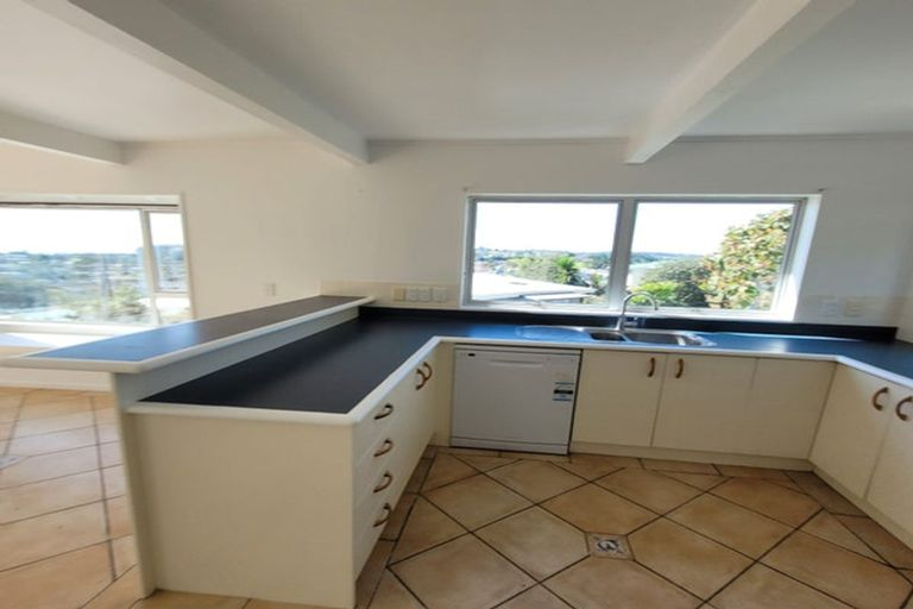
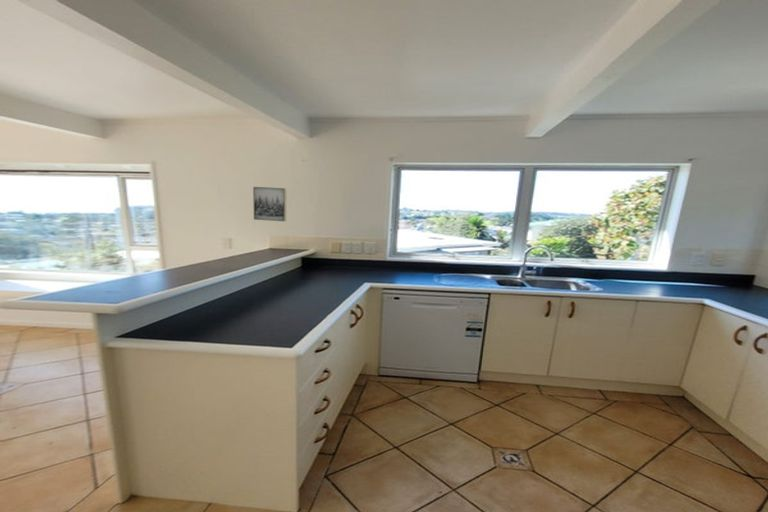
+ wall art [252,186,287,222]
